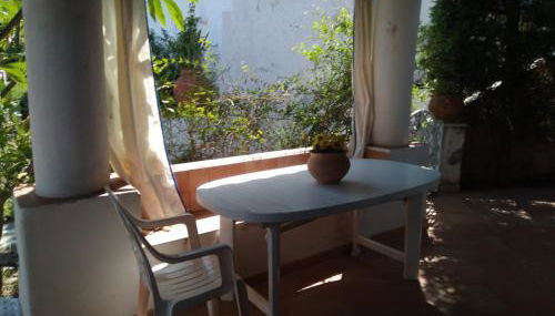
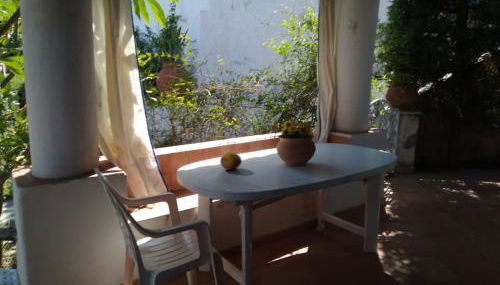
+ fruit [219,151,243,171]
